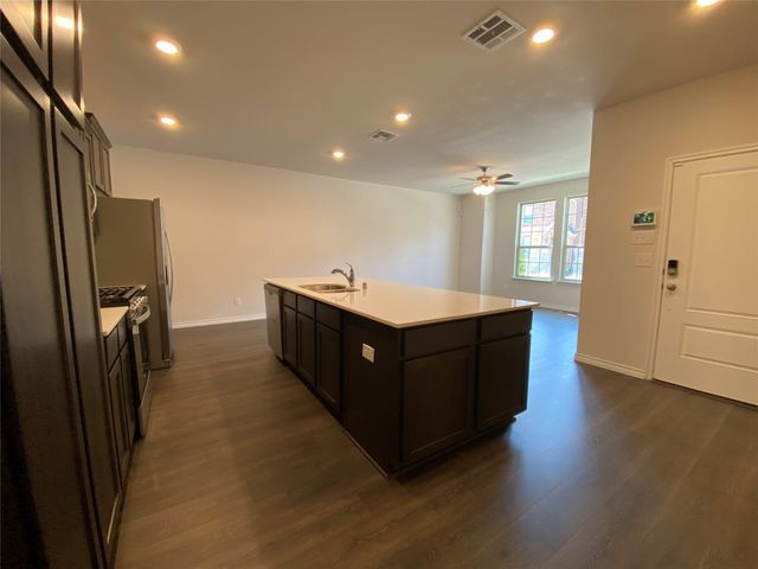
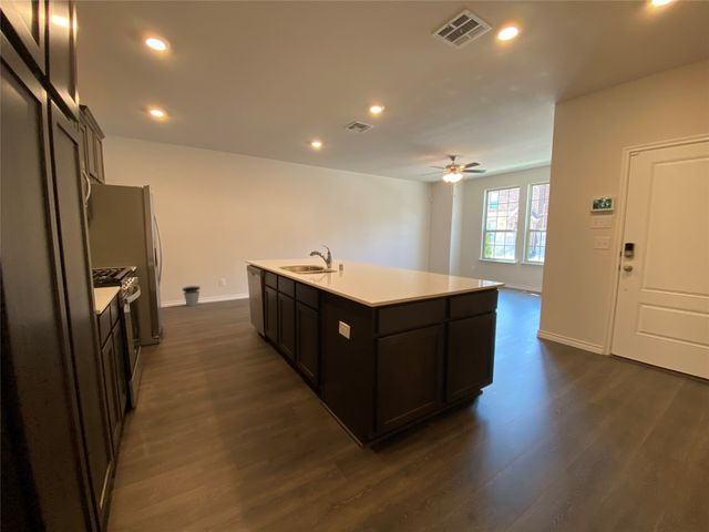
+ trash can [182,285,202,307]
